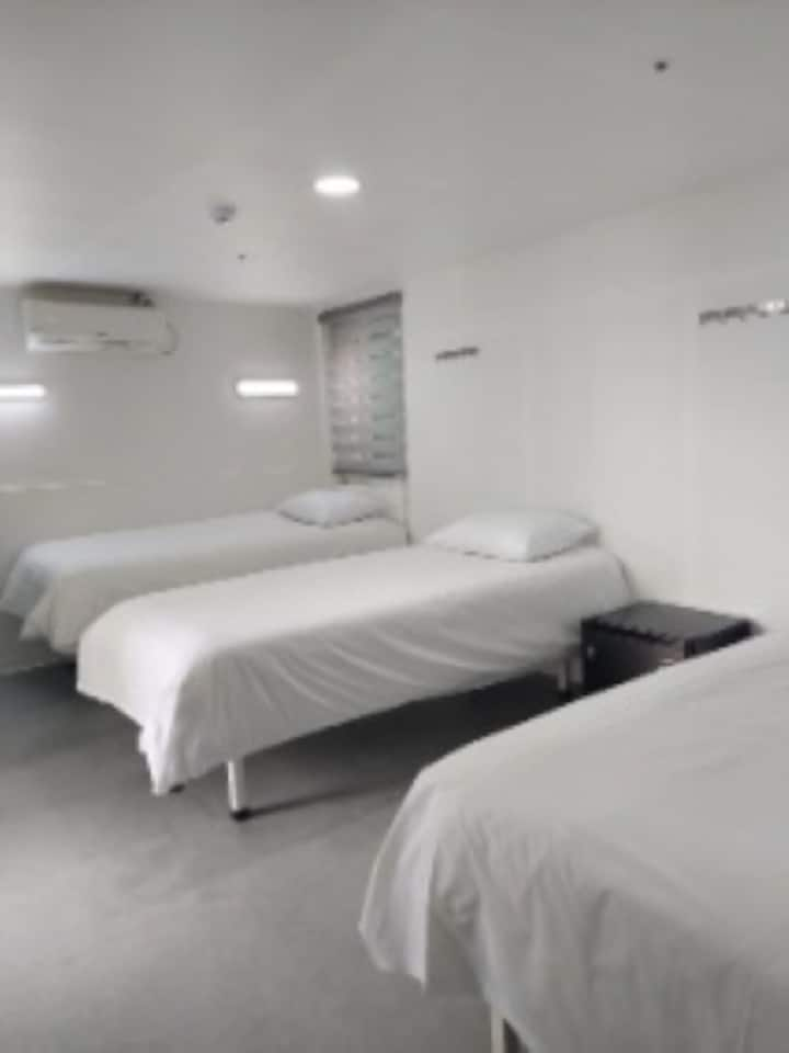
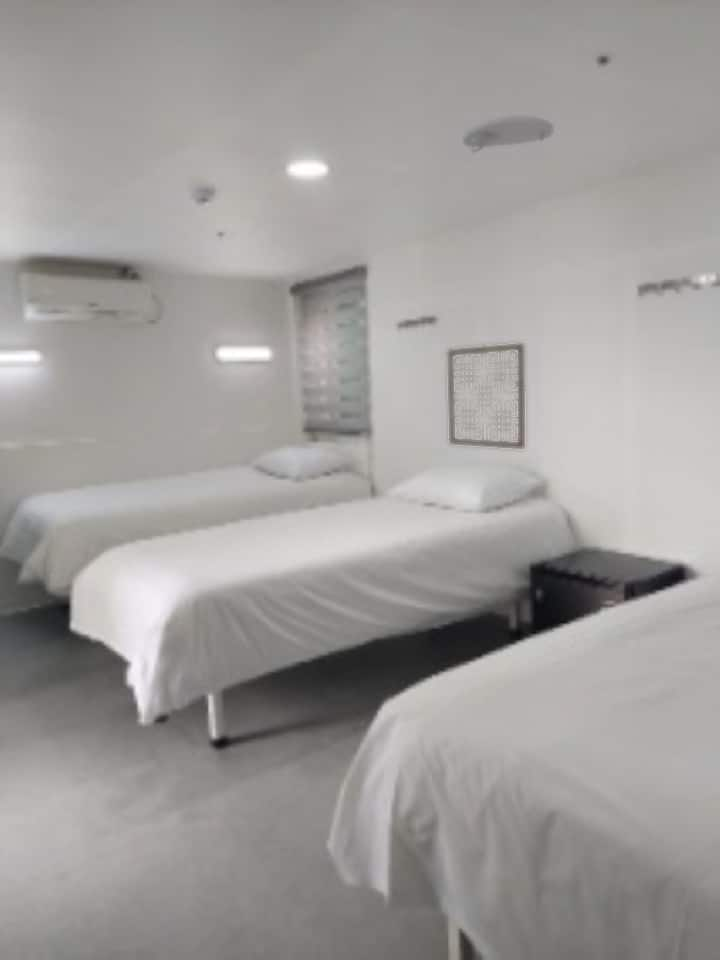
+ smoke detector [462,115,554,154]
+ wall art [446,342,526,450]
